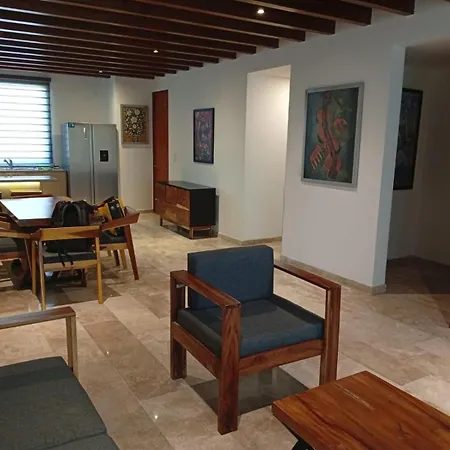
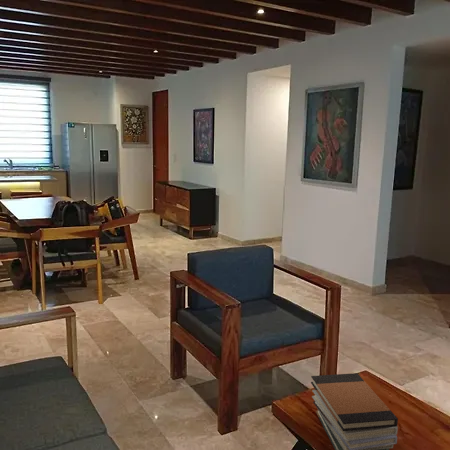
+ book stack [310,372,399,450]
